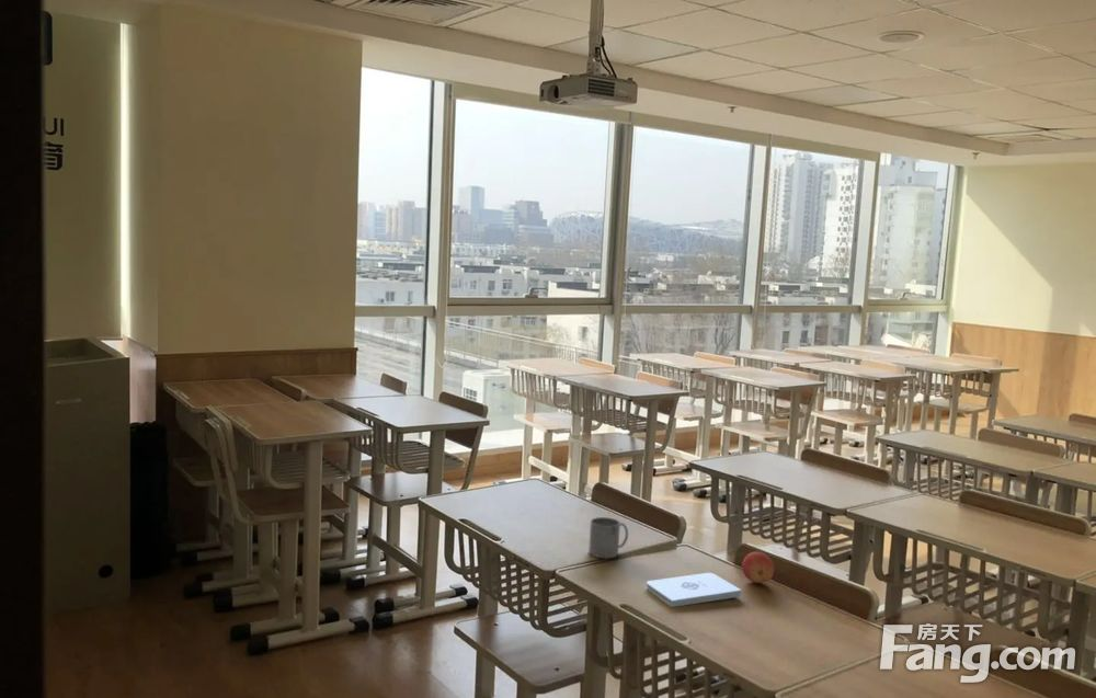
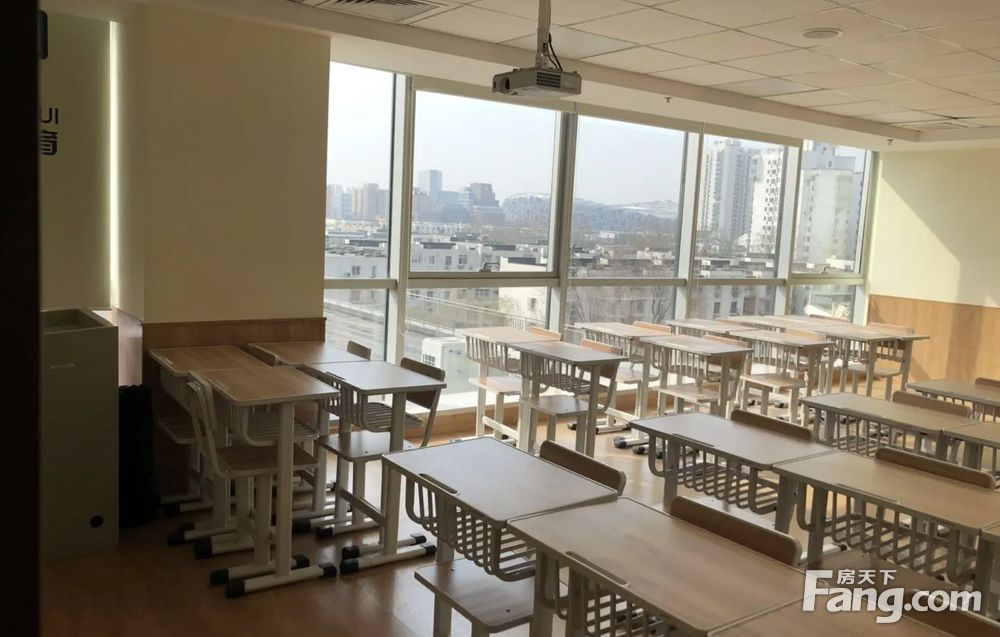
- mug [587,516,629,560]
- notepad [644,572,743,608]
- apple [741,551,775,584]
